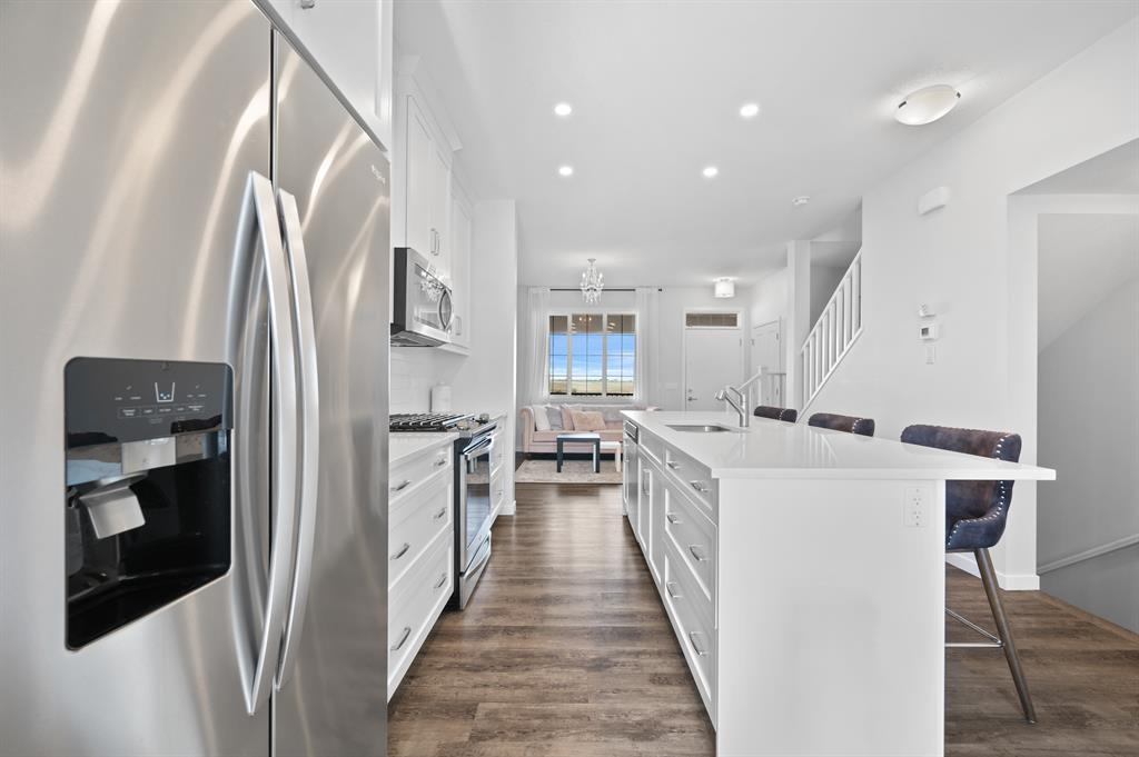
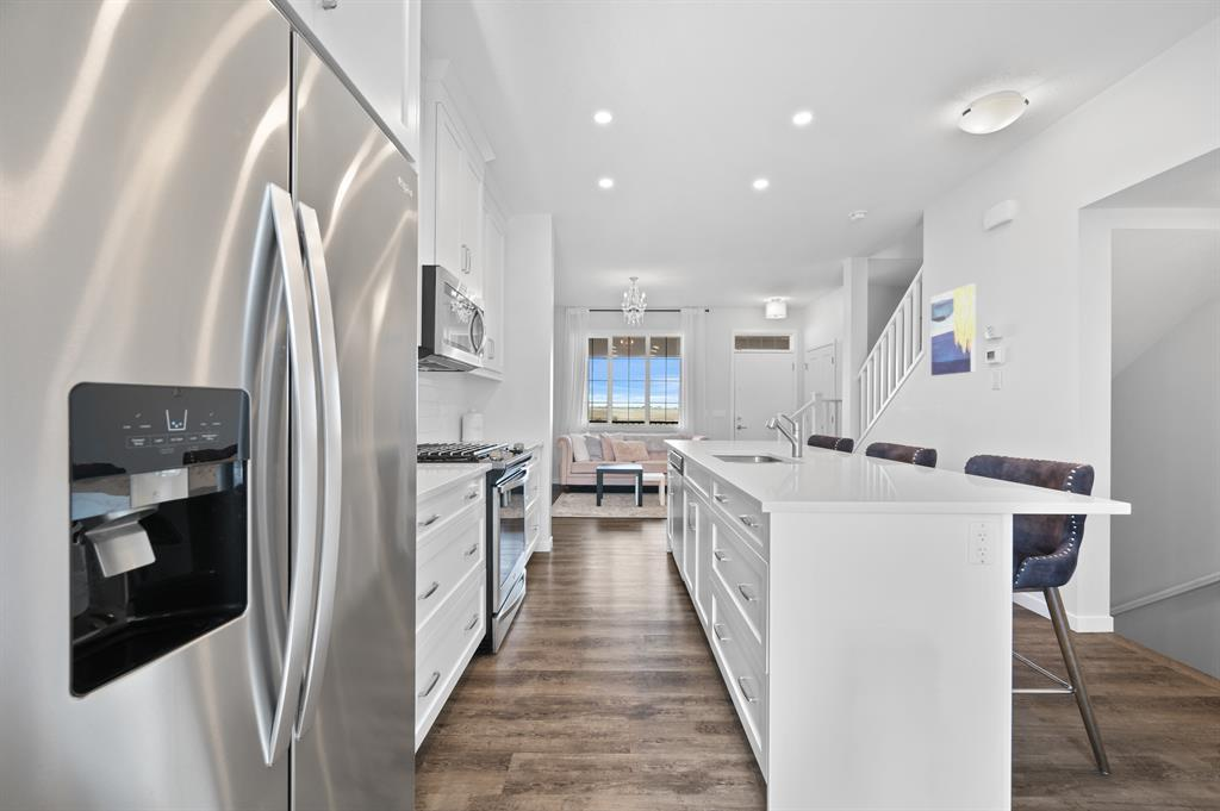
+ wall art [930,282,977,376]
